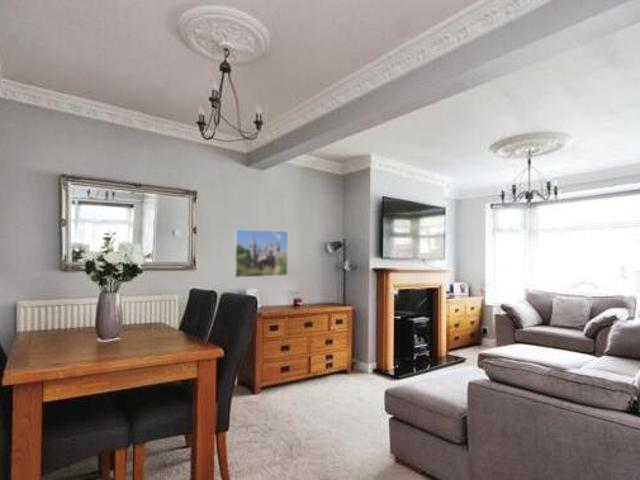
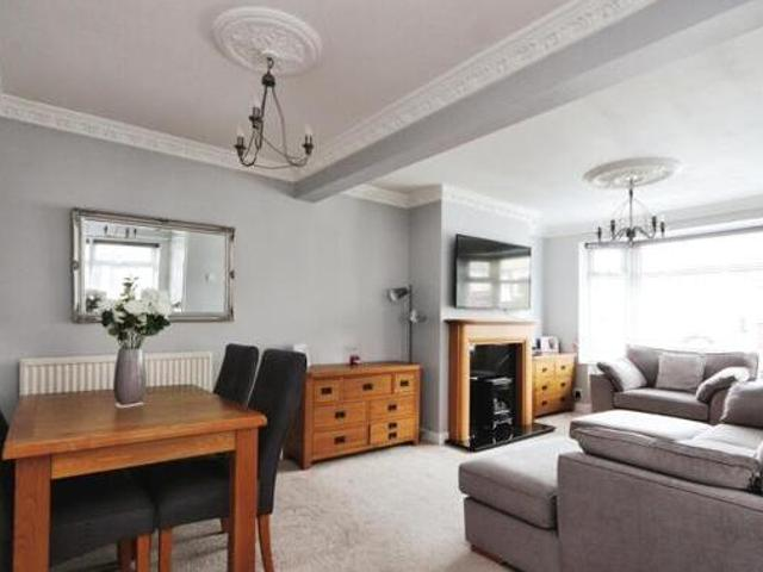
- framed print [233,228,289,279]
